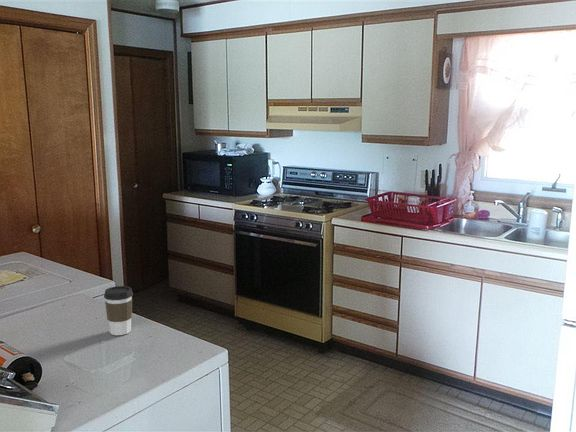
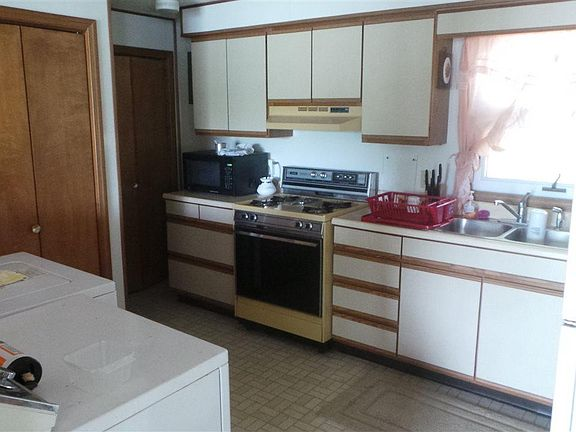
- coffee cup [103,285,134,336]
